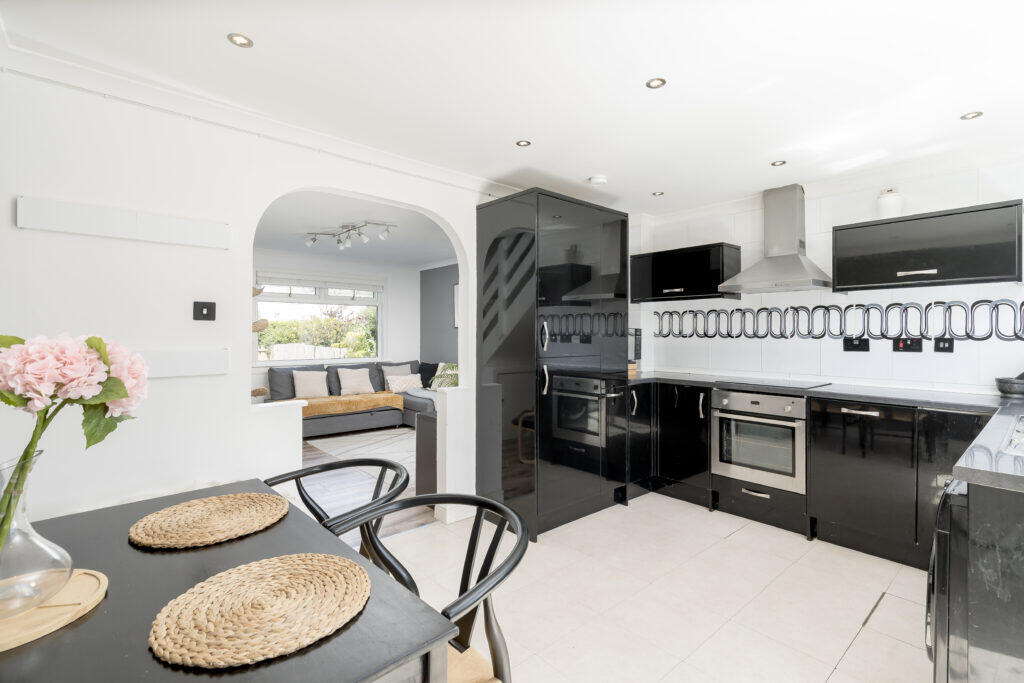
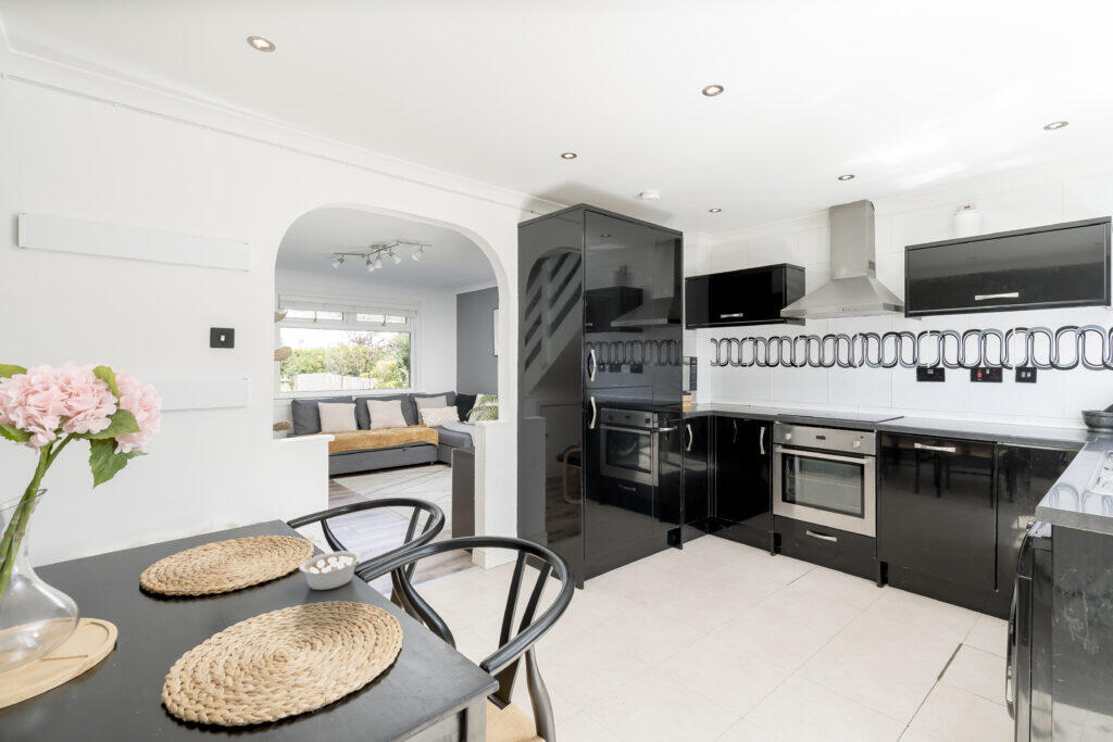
+ legume [298,549,374,591]
